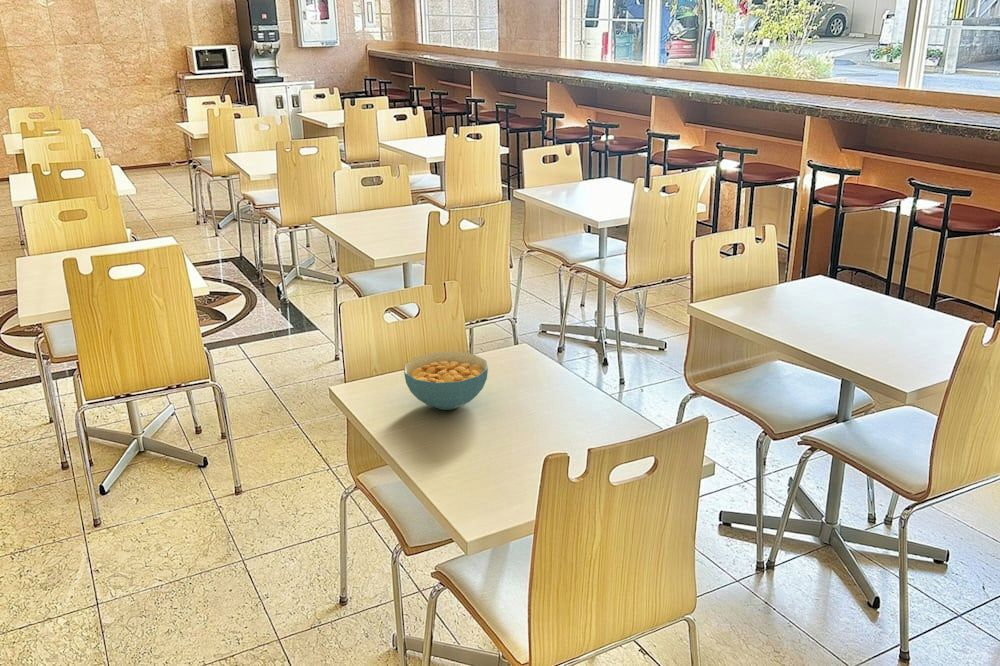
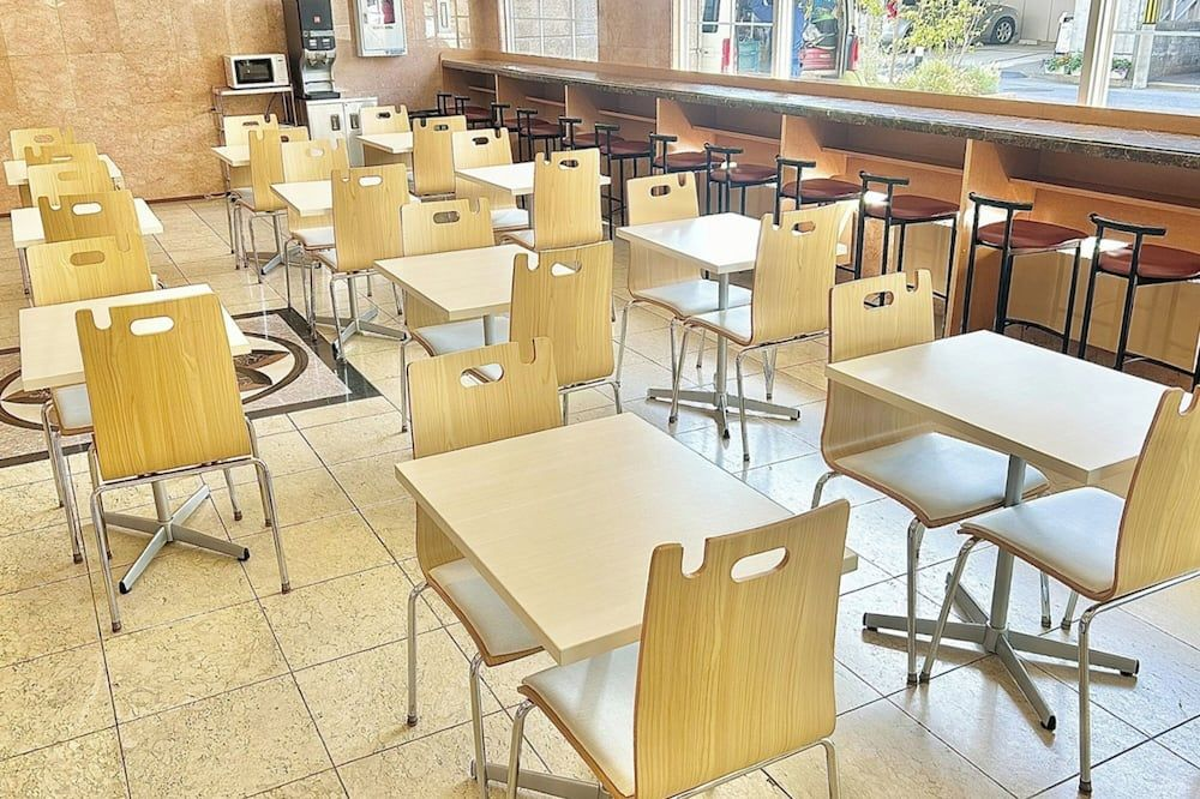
- cereal bowl [403,351,489,411]
